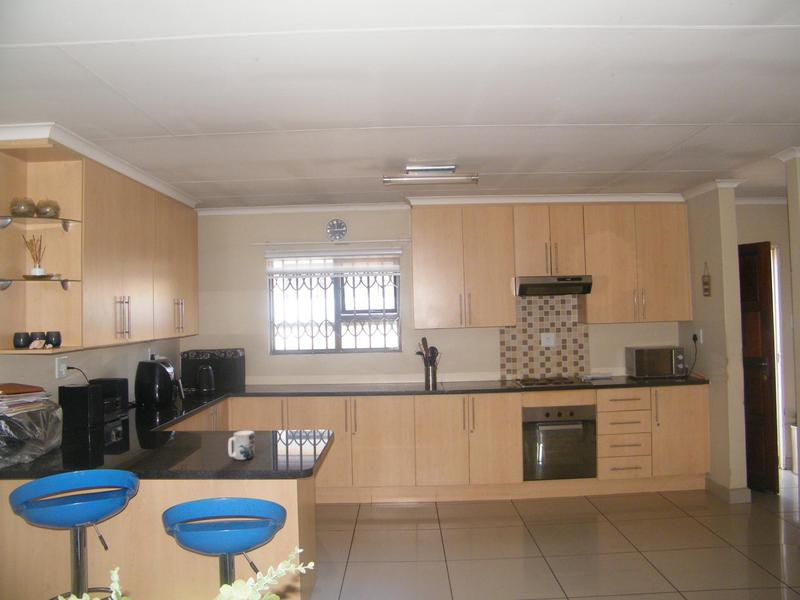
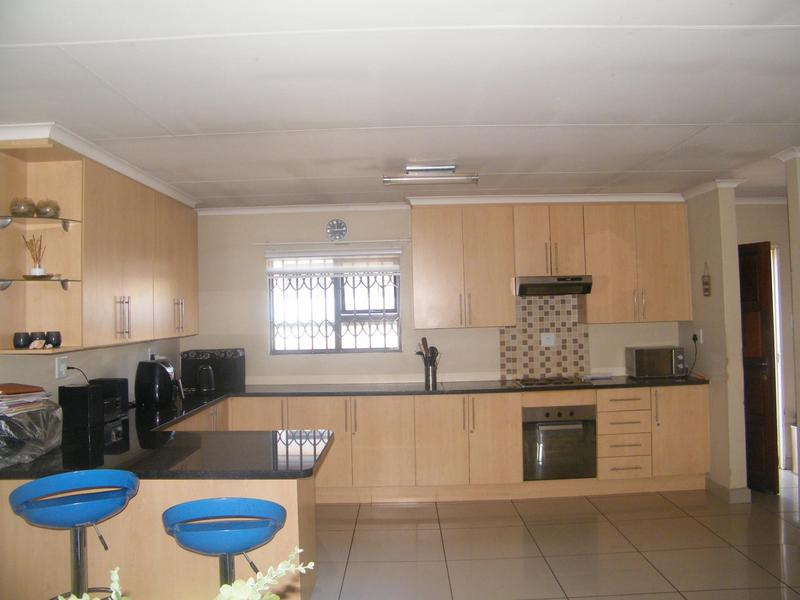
- mug [227,430,255,461]
